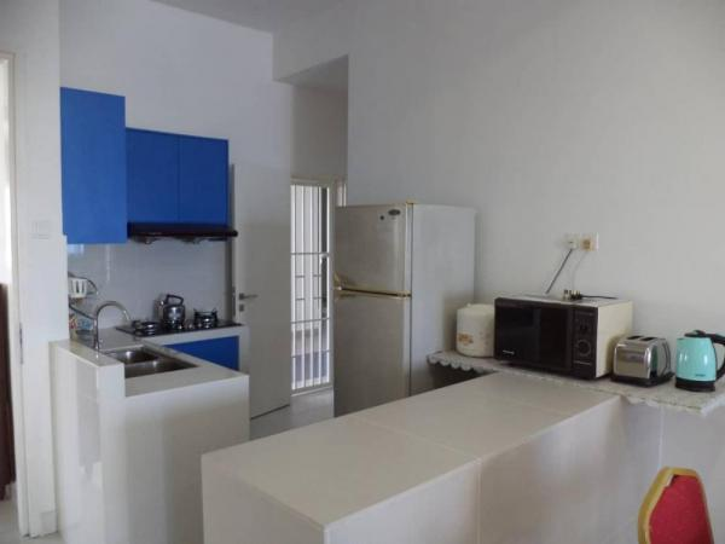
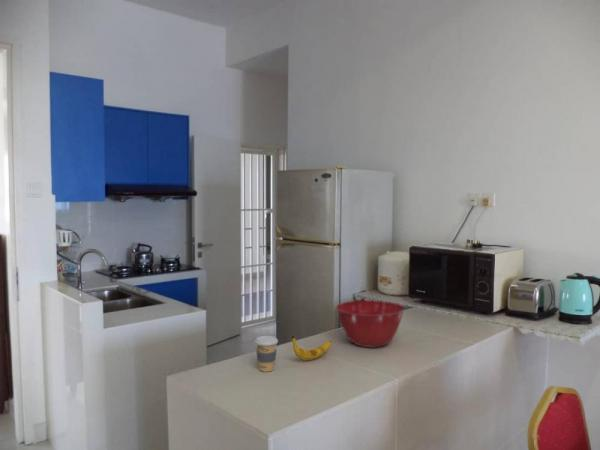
+ coffee cup [254,335,279,373]
+ banana [291,335,333,361]
+ mixing bowl [335,299,405,348]
